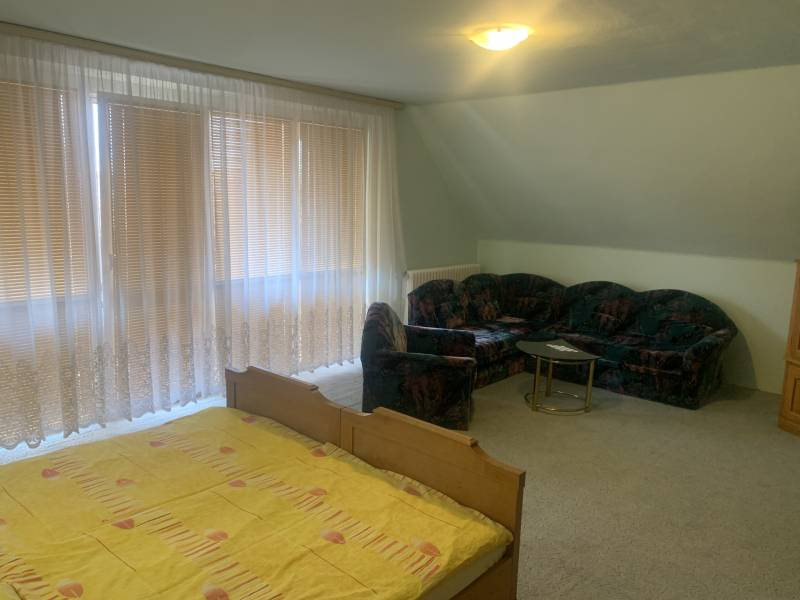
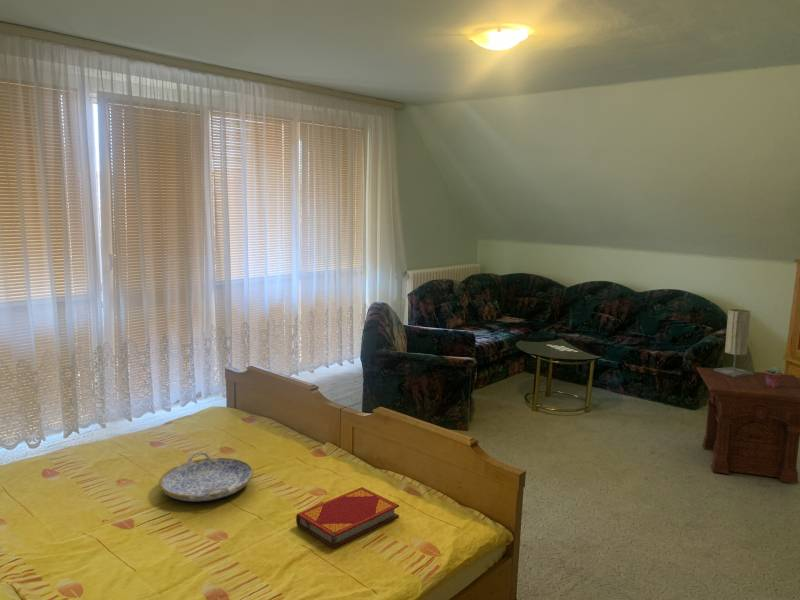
+ side table [696,366,800,484]
+ hardback book [295,486,400,549]
+ serving tray [158,451,255,503]
+ potted succulent [763,366,783,388]
+ table lamp [714,308,755,377]
